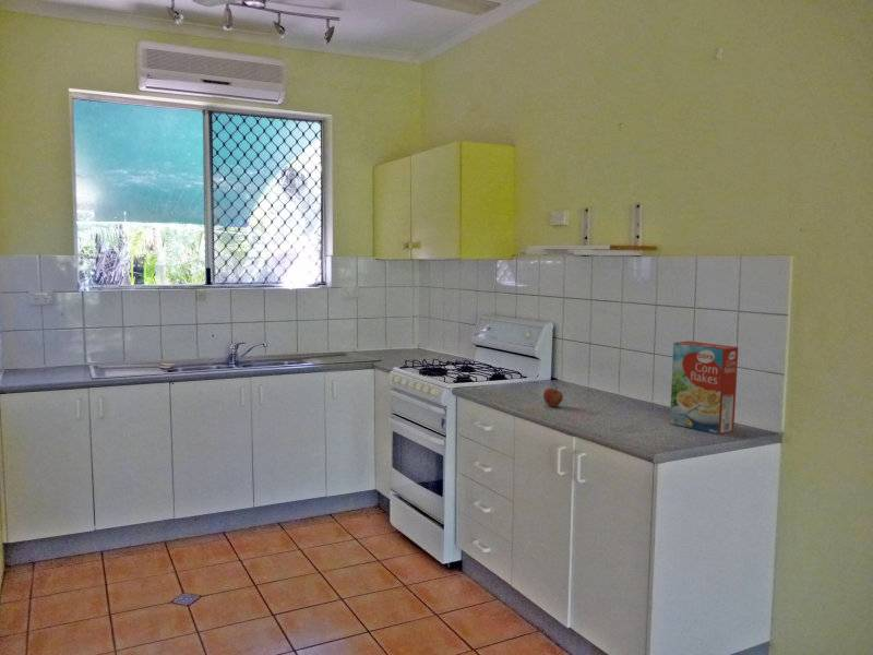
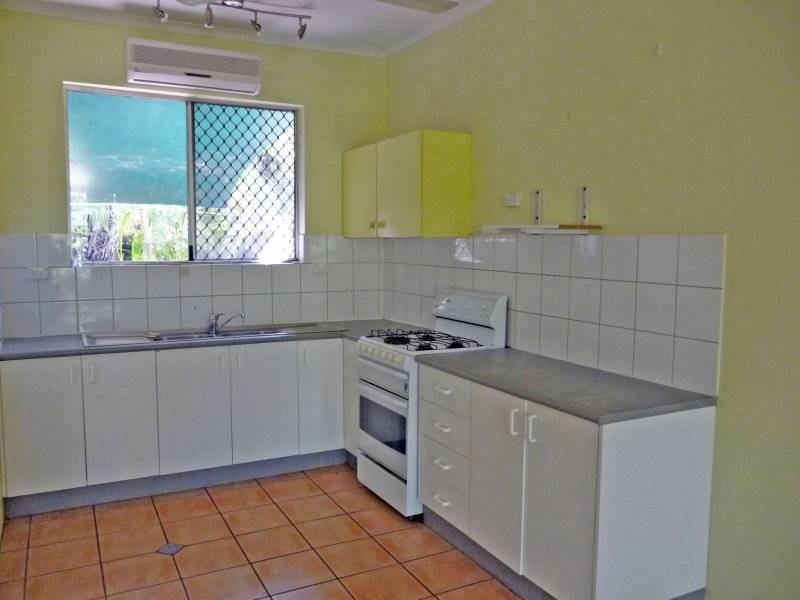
- cereal box [669,341,739,436]
- apple [542,385,564,408]
